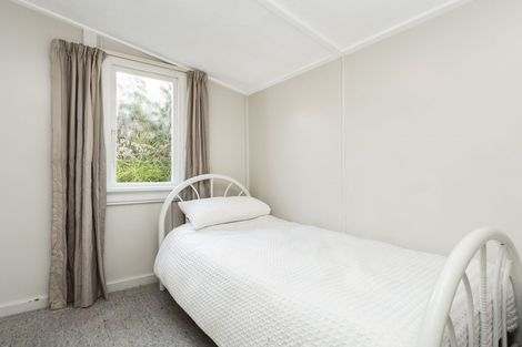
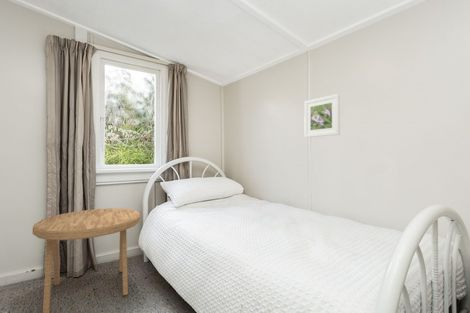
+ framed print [303,93,341,138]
+ side table [32,208,141,313]
